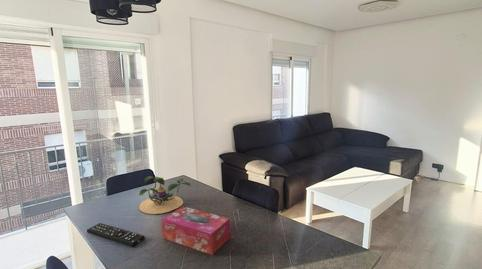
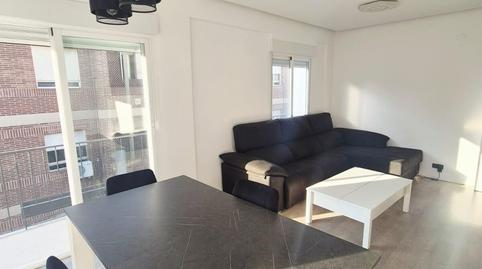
- plant [138,175,192,215]
- tissue box [161,206,231,256]
- remote control [86,222,146,248]
